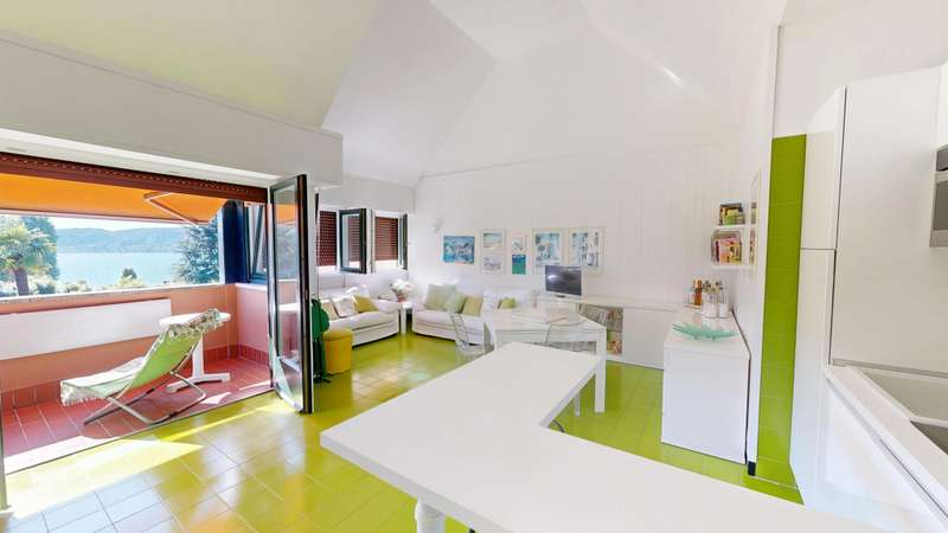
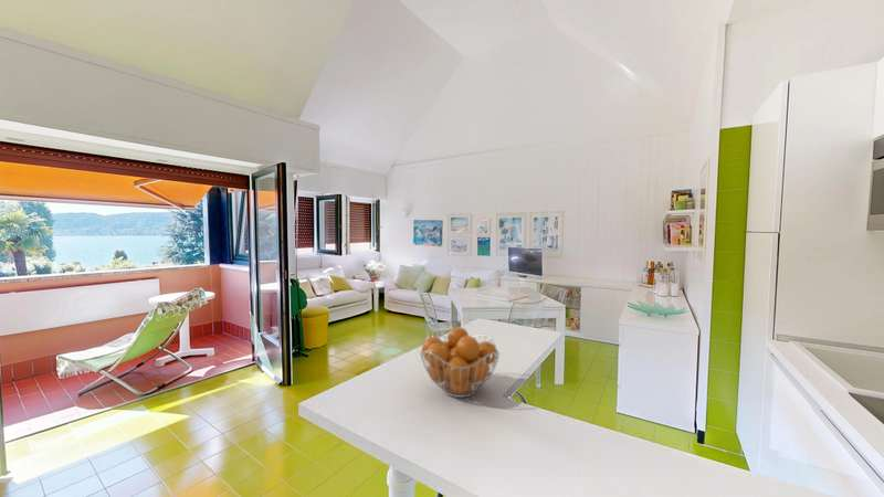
+ fruit basket [419,326,501,399]
